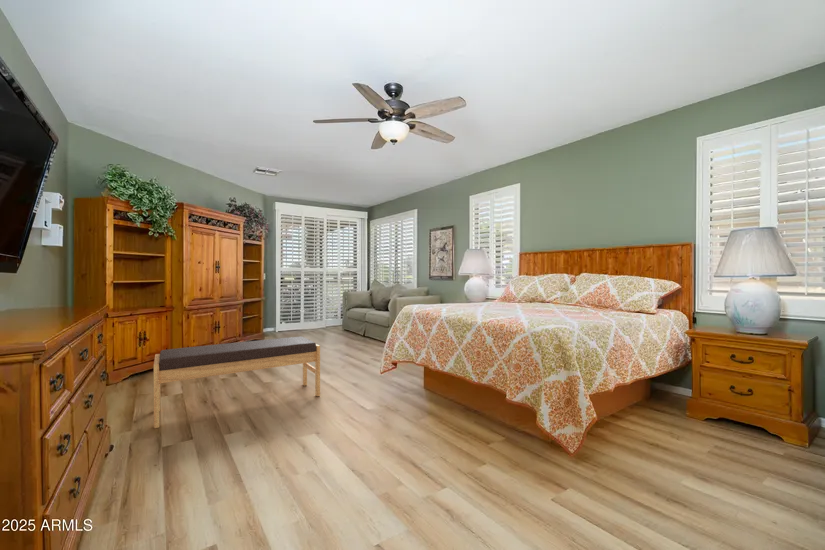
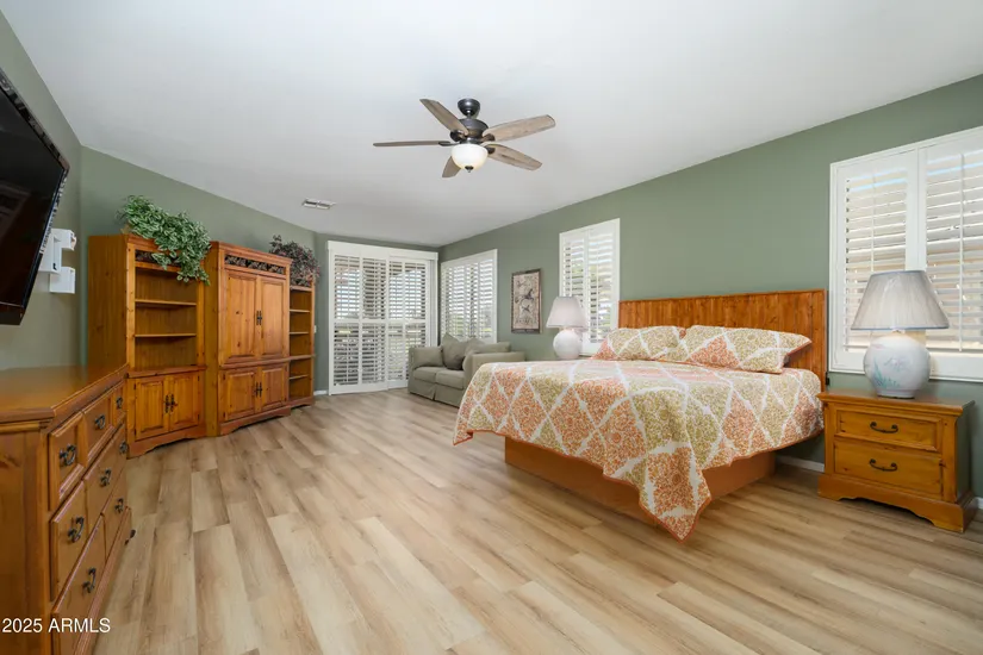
- bench [153,336,321,429]
